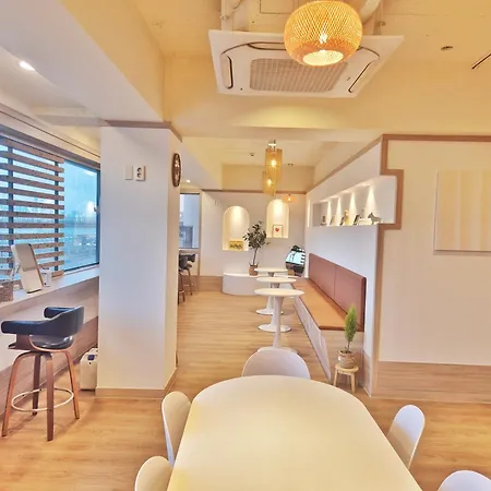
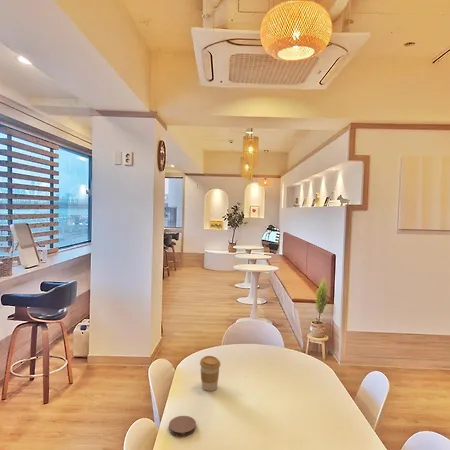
+ coaster [168,415,197,437]
+ coffee cup [199,355,221,392]
